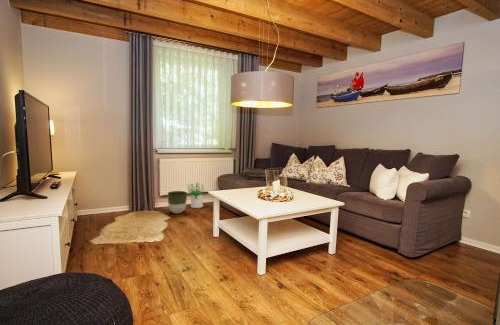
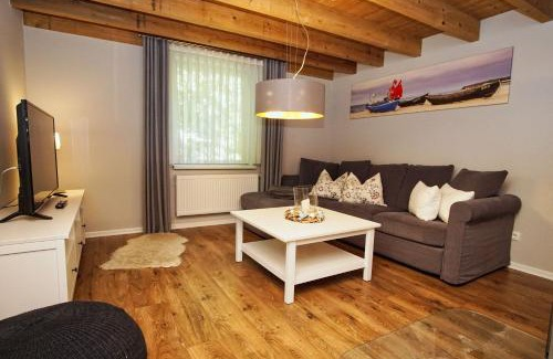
- planter [167,190,188,214]
- potted plant [185,182,206,209]
